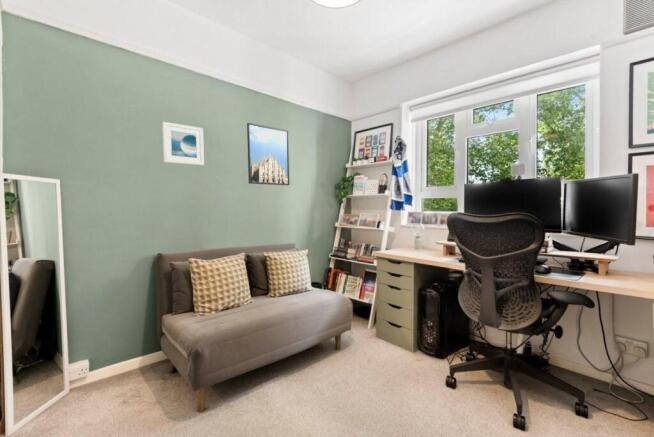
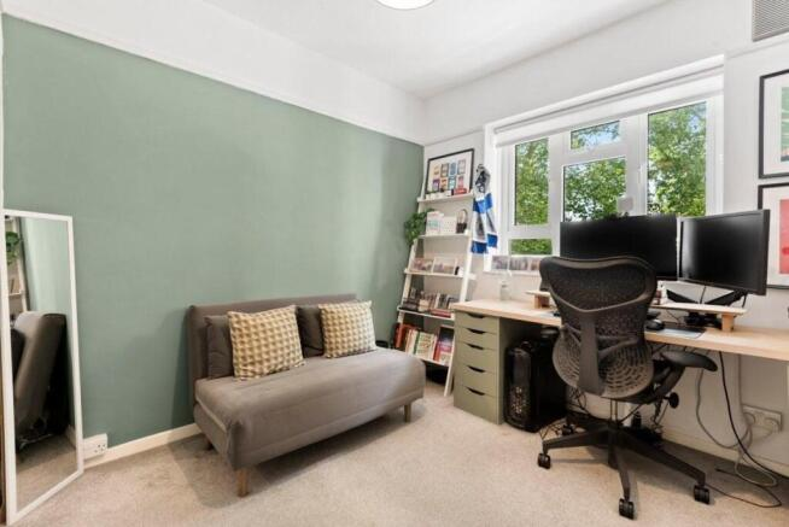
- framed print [161,121,205,166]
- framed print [246,122,290,186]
